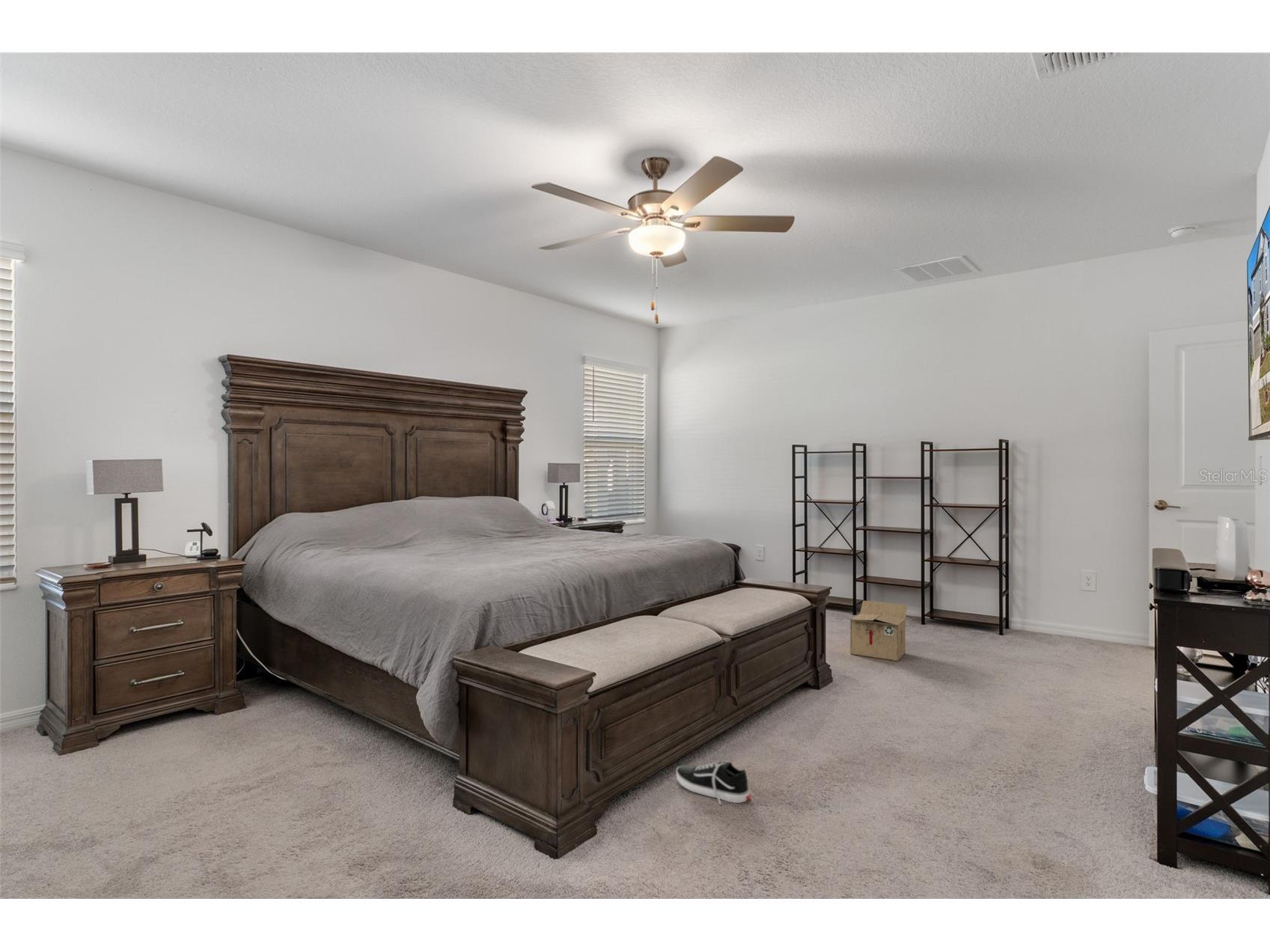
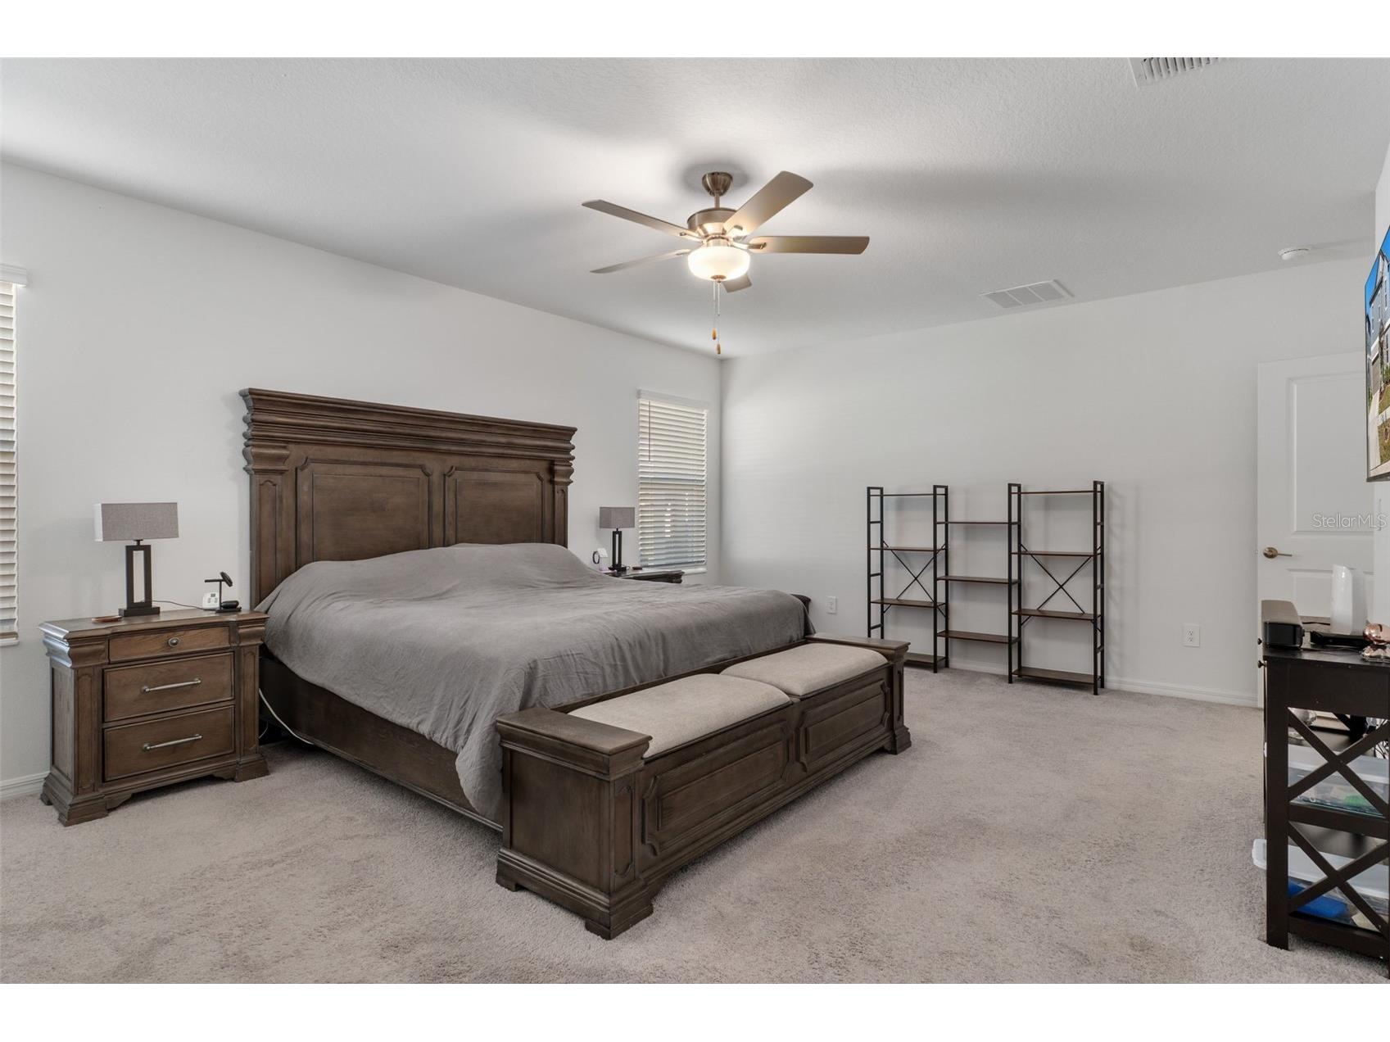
- cardboard box [848,600,909,662]
- shoe [675,760,751,807]
